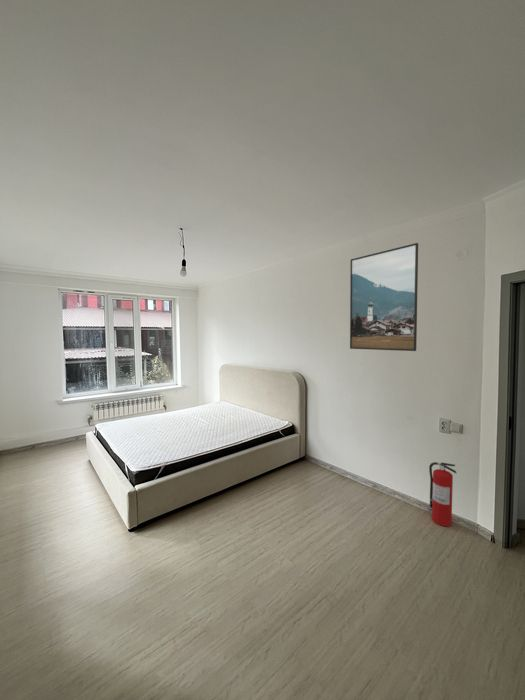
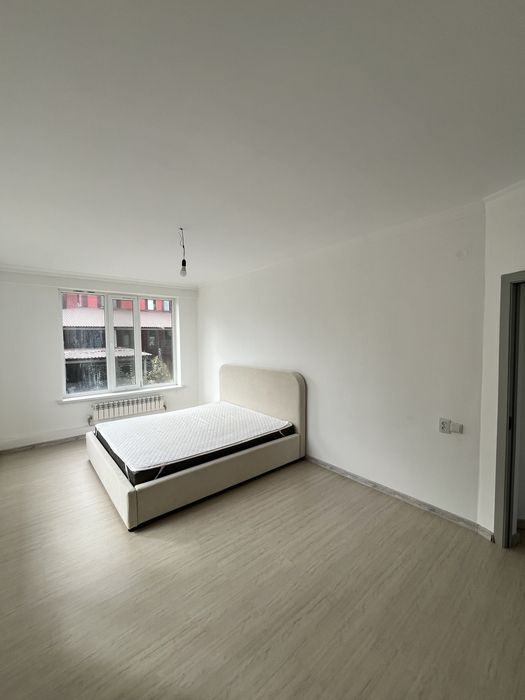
- fire extinguisher [428,461,457,528]
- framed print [349,242,419,352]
